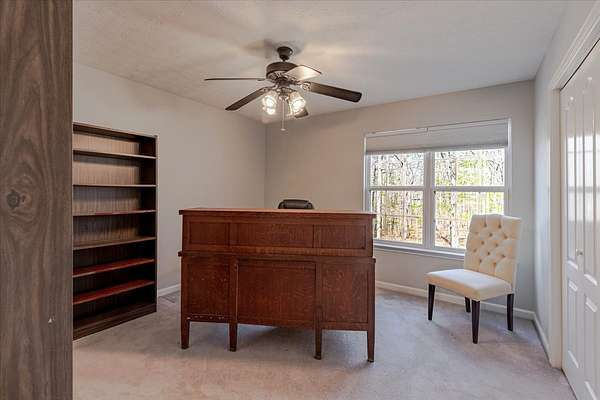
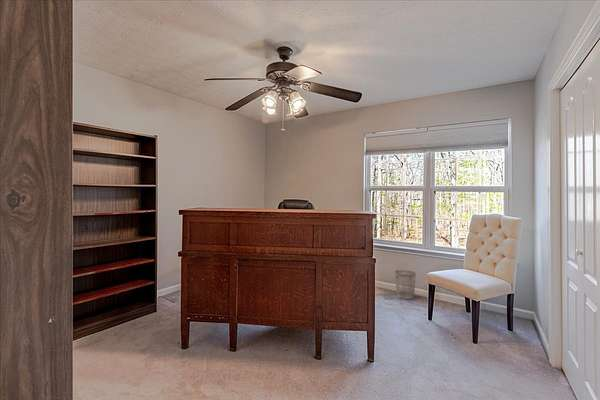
+ wastebasket [394,269,417,300]
